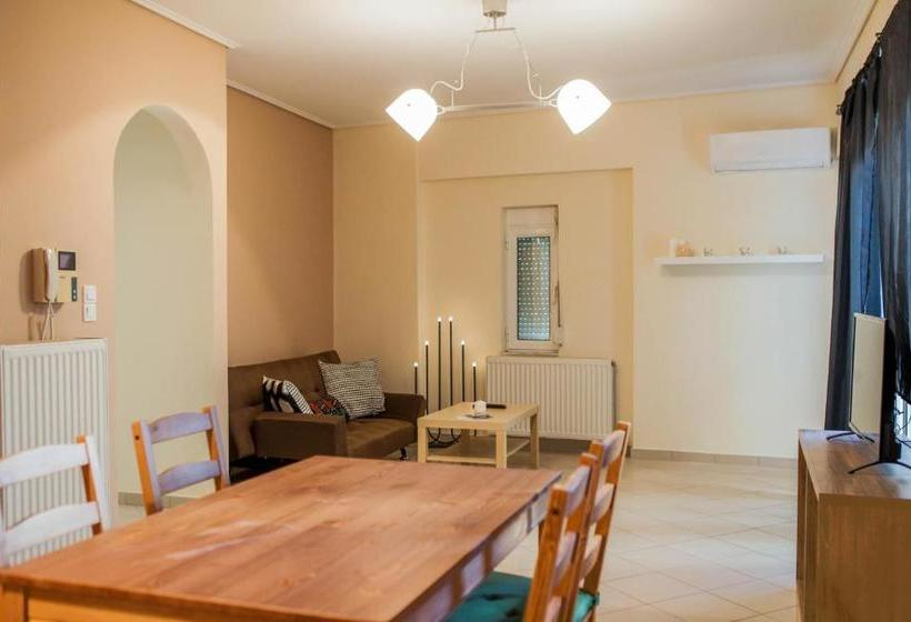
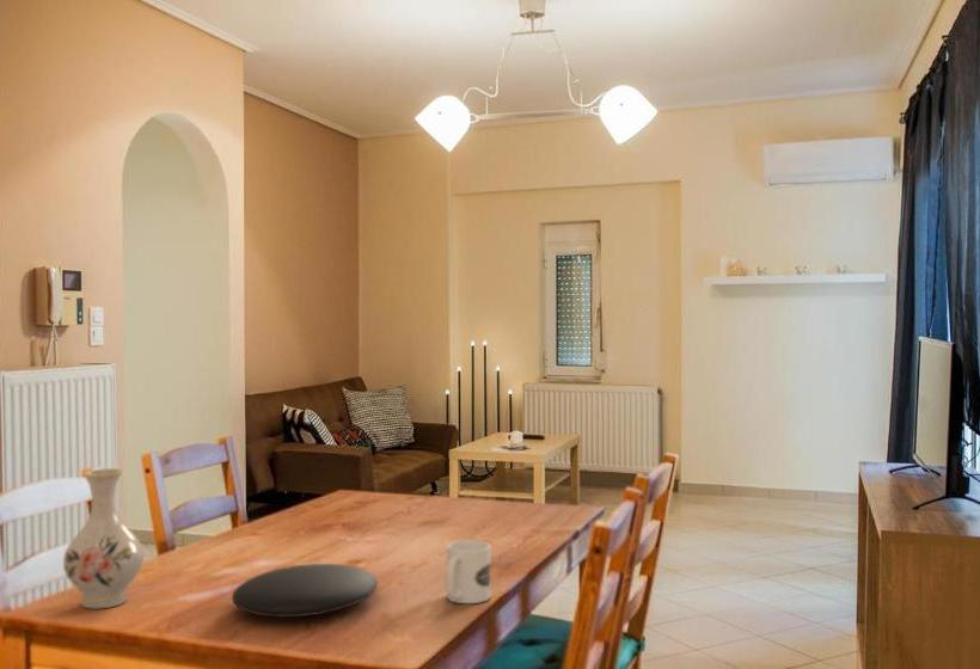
+ vase [62,467,145,609]
+ plate [231,563,379,618]
+ mug [445,539,491,604]
